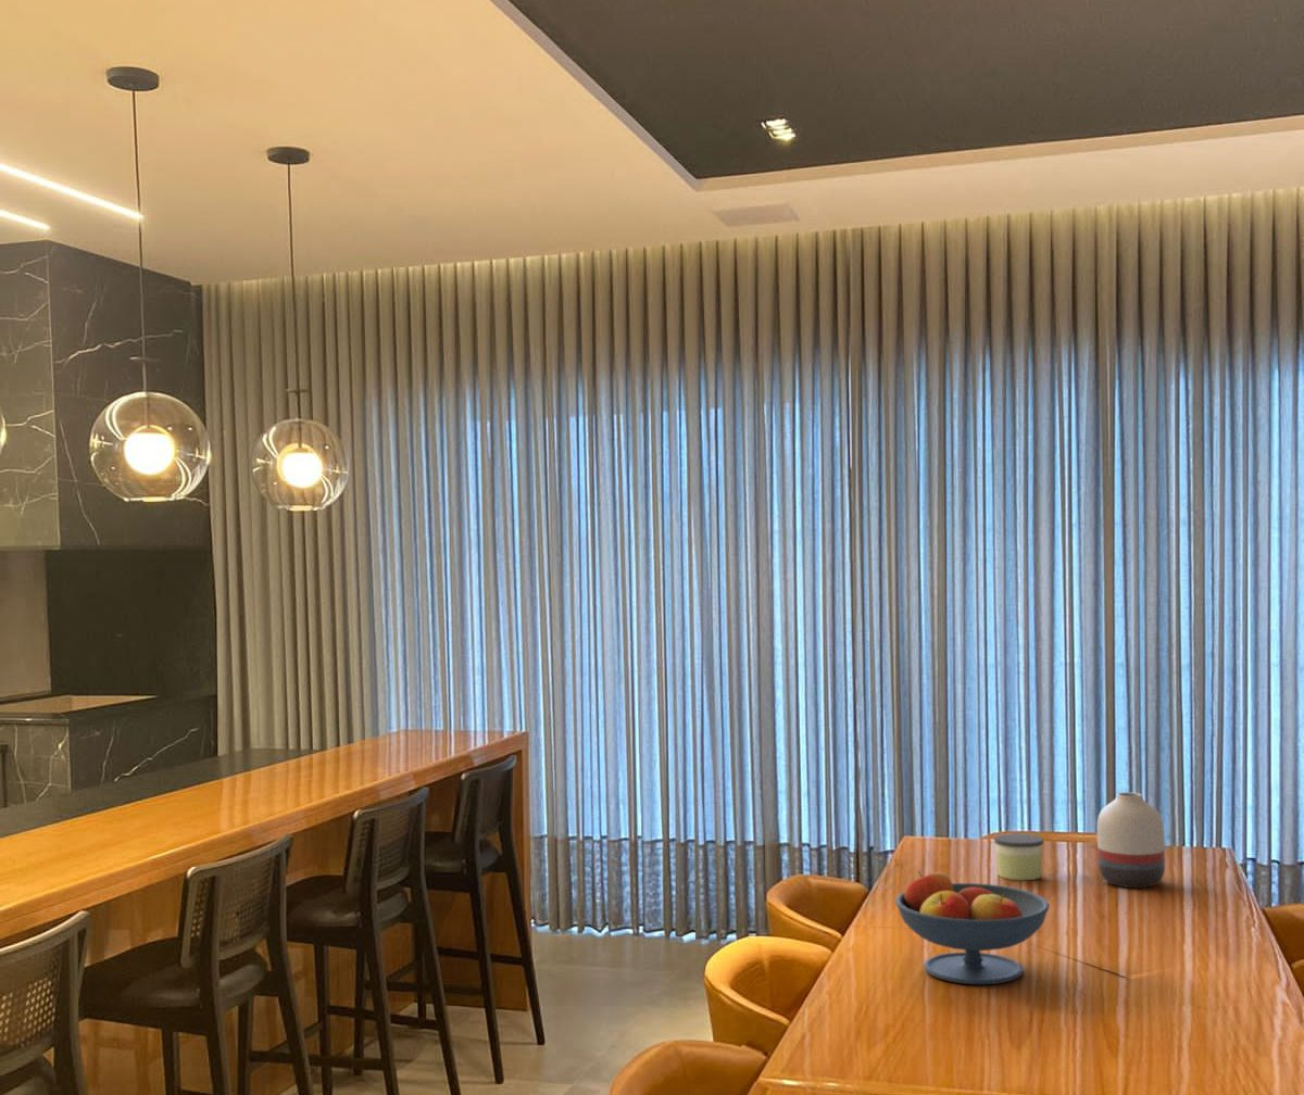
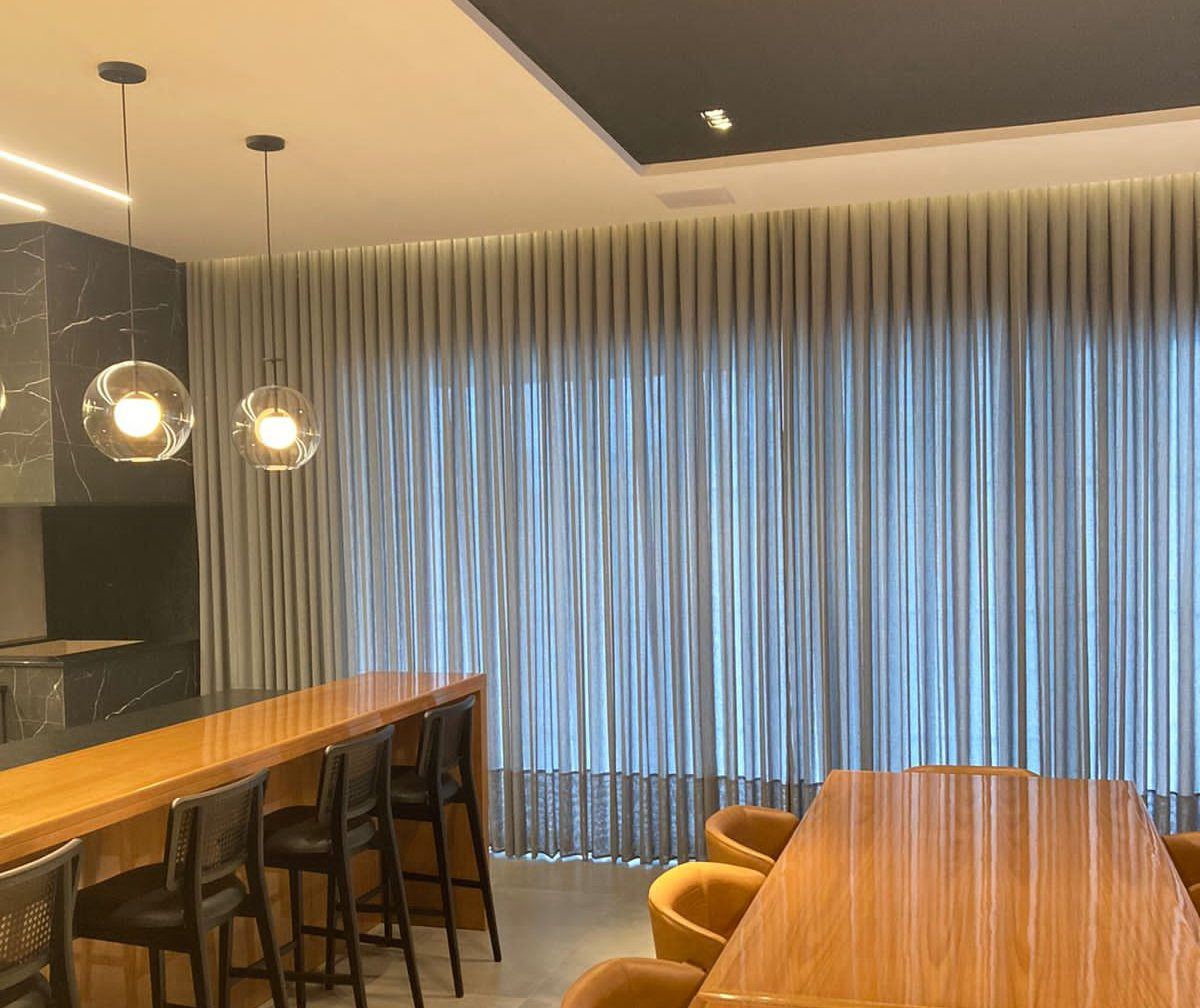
- candle [993,832,1044,881]
- fruit bowl [894,870,1051,985]
- vase [1096,791,1166,889]
